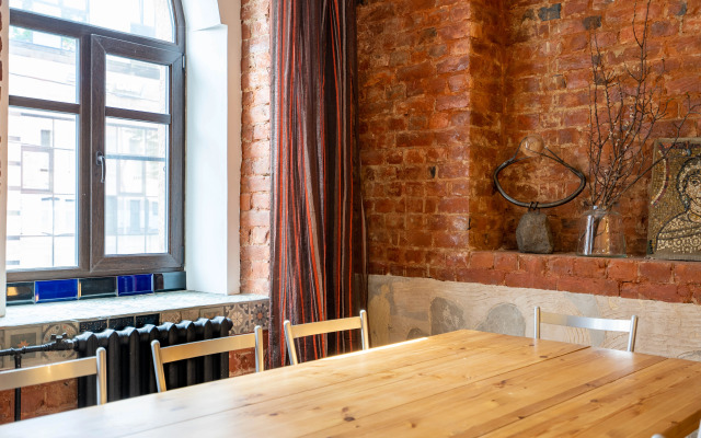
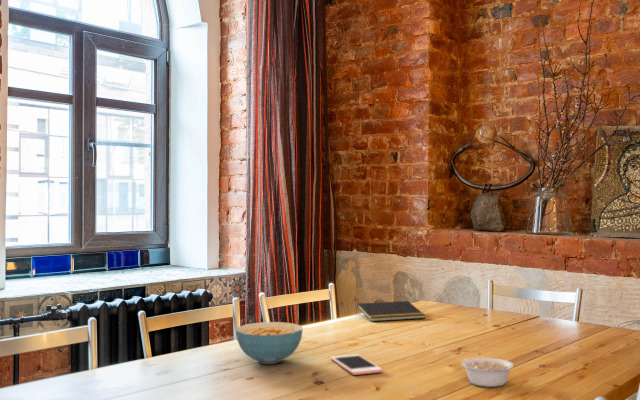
+ cereal bowl [235,321,304,365]
+ legume [460,357,526,388]
+ notepad [355,300,426,322]
+ cell phone [330,353,383,376]
